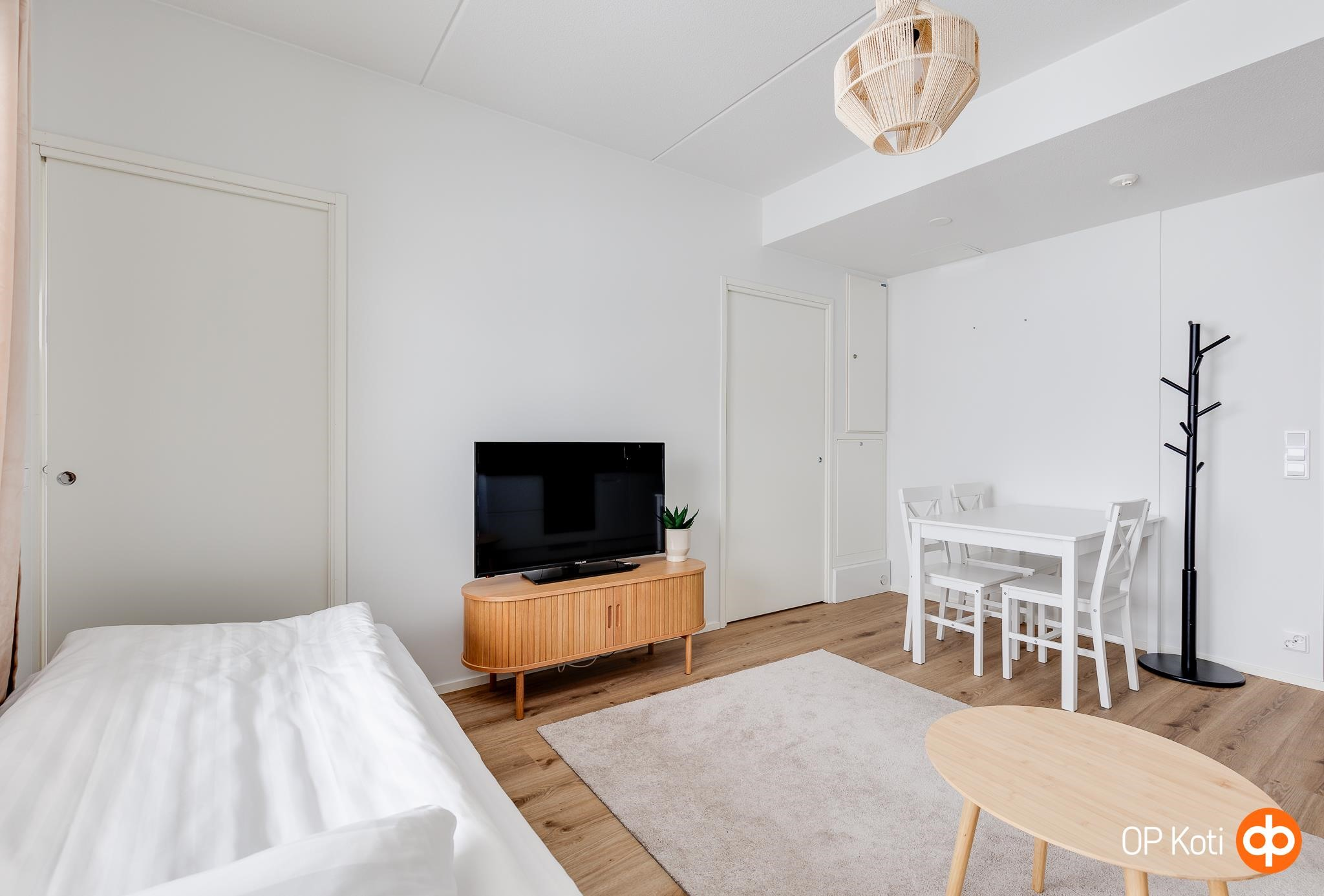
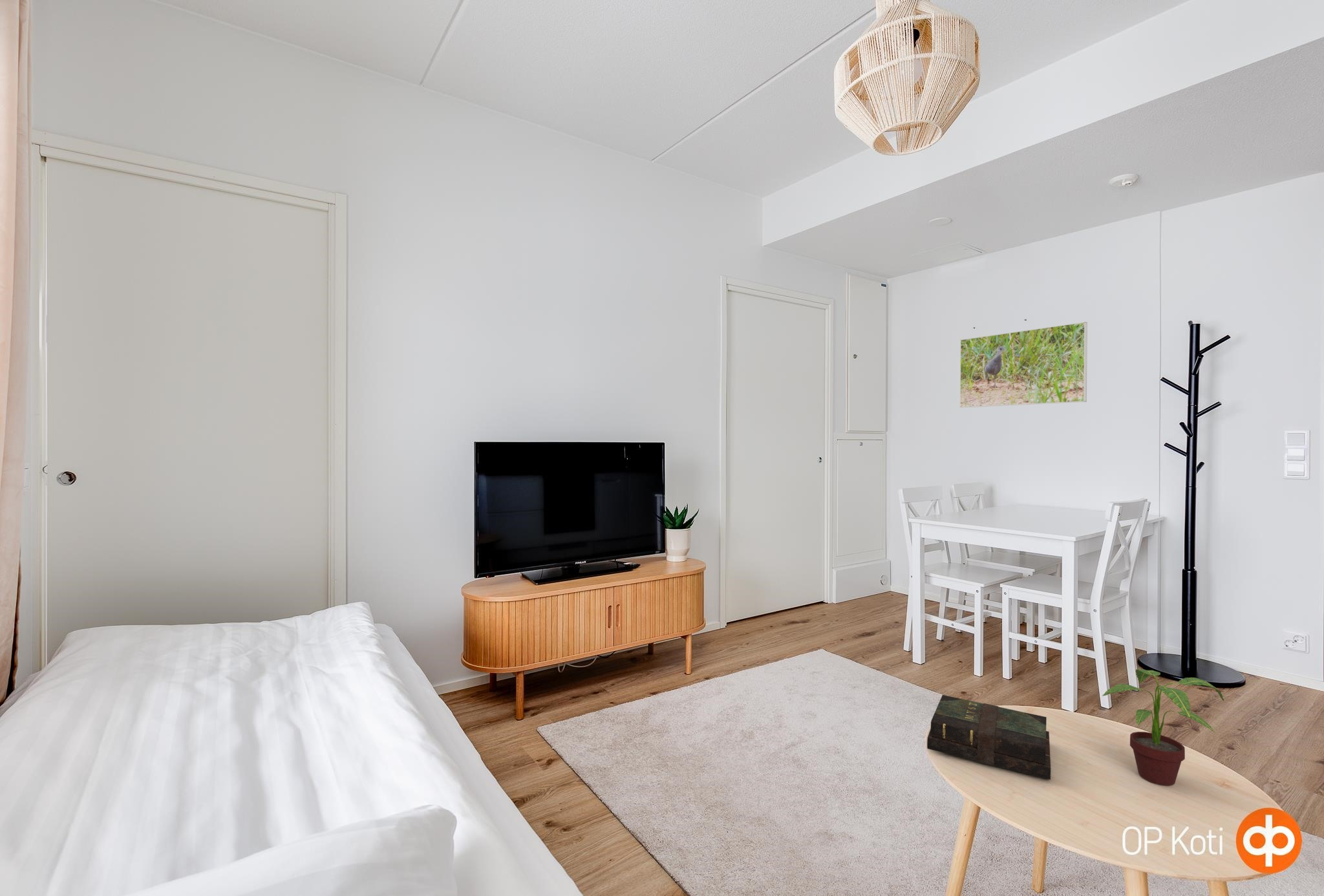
+ book [926,694,1051,780]
+ potted plant [1102,668,1225,786]
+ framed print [959,321,1088,409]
